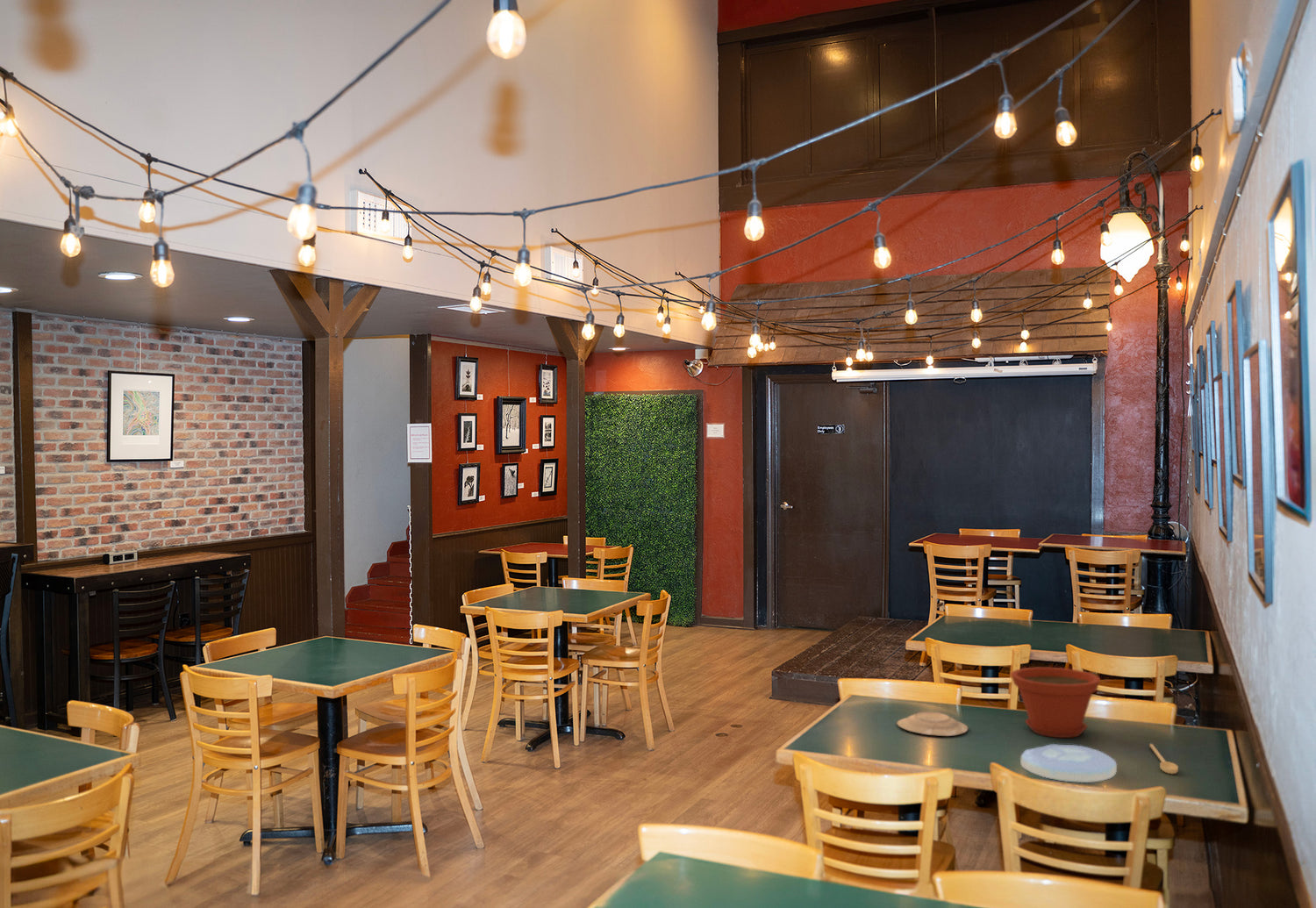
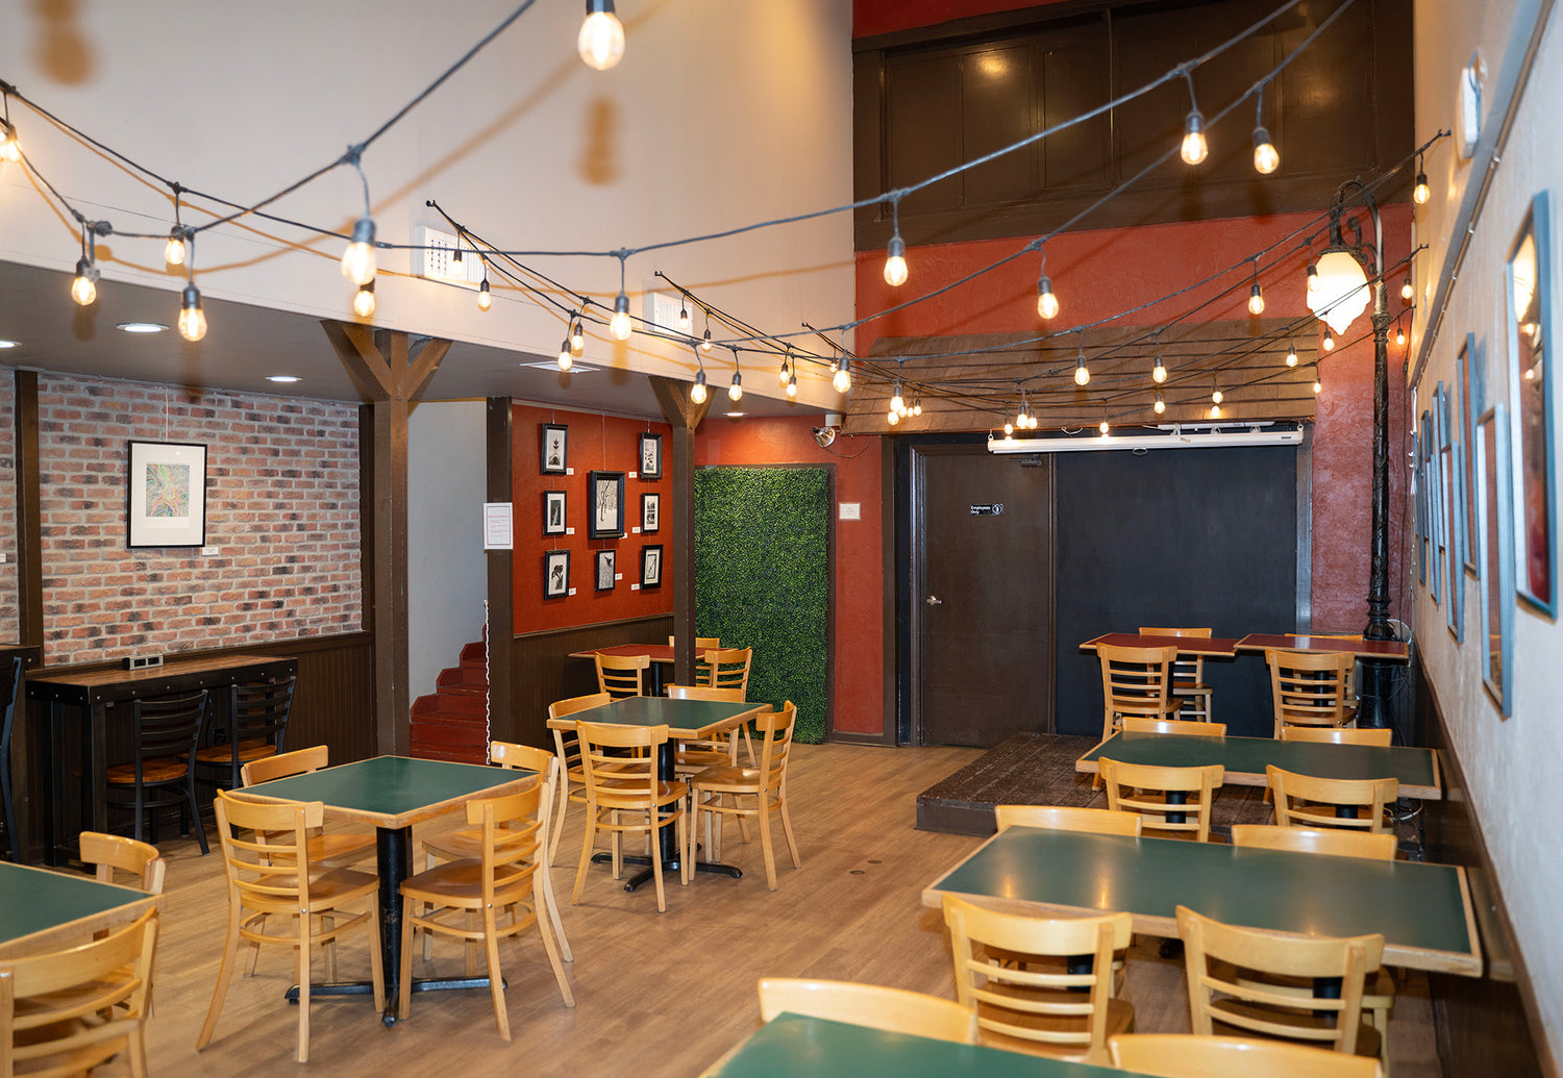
- plate [1019,743,1118,783]
- plate [896,711,969,737]
- spoon [1148,743,1179,775]
- plant pot [1010,667,1101,739]
